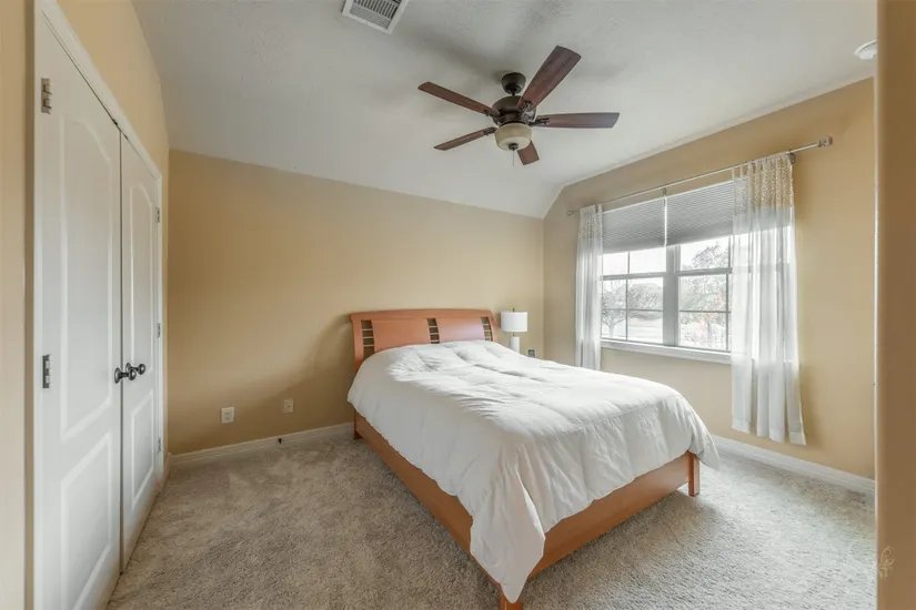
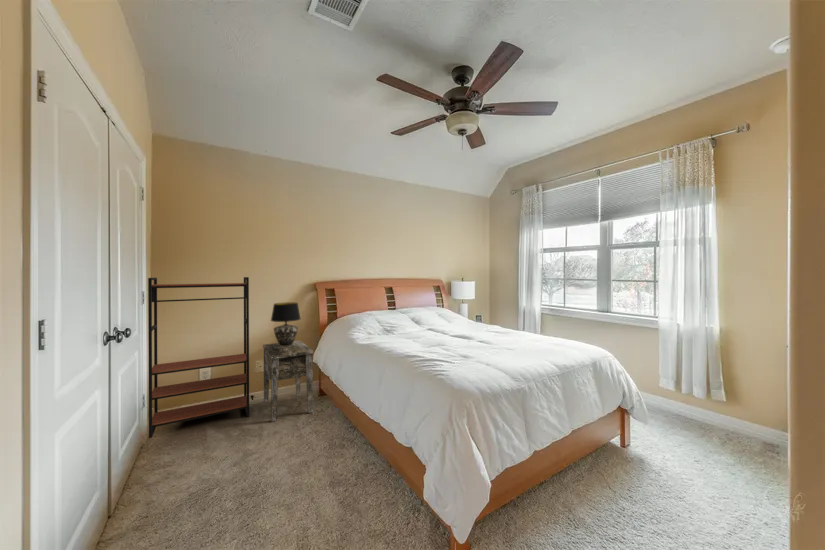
+ bookshelf [147,276,250,439]
+ table lamp [270,302,301,346]
+ side table [262,340,315,423]
